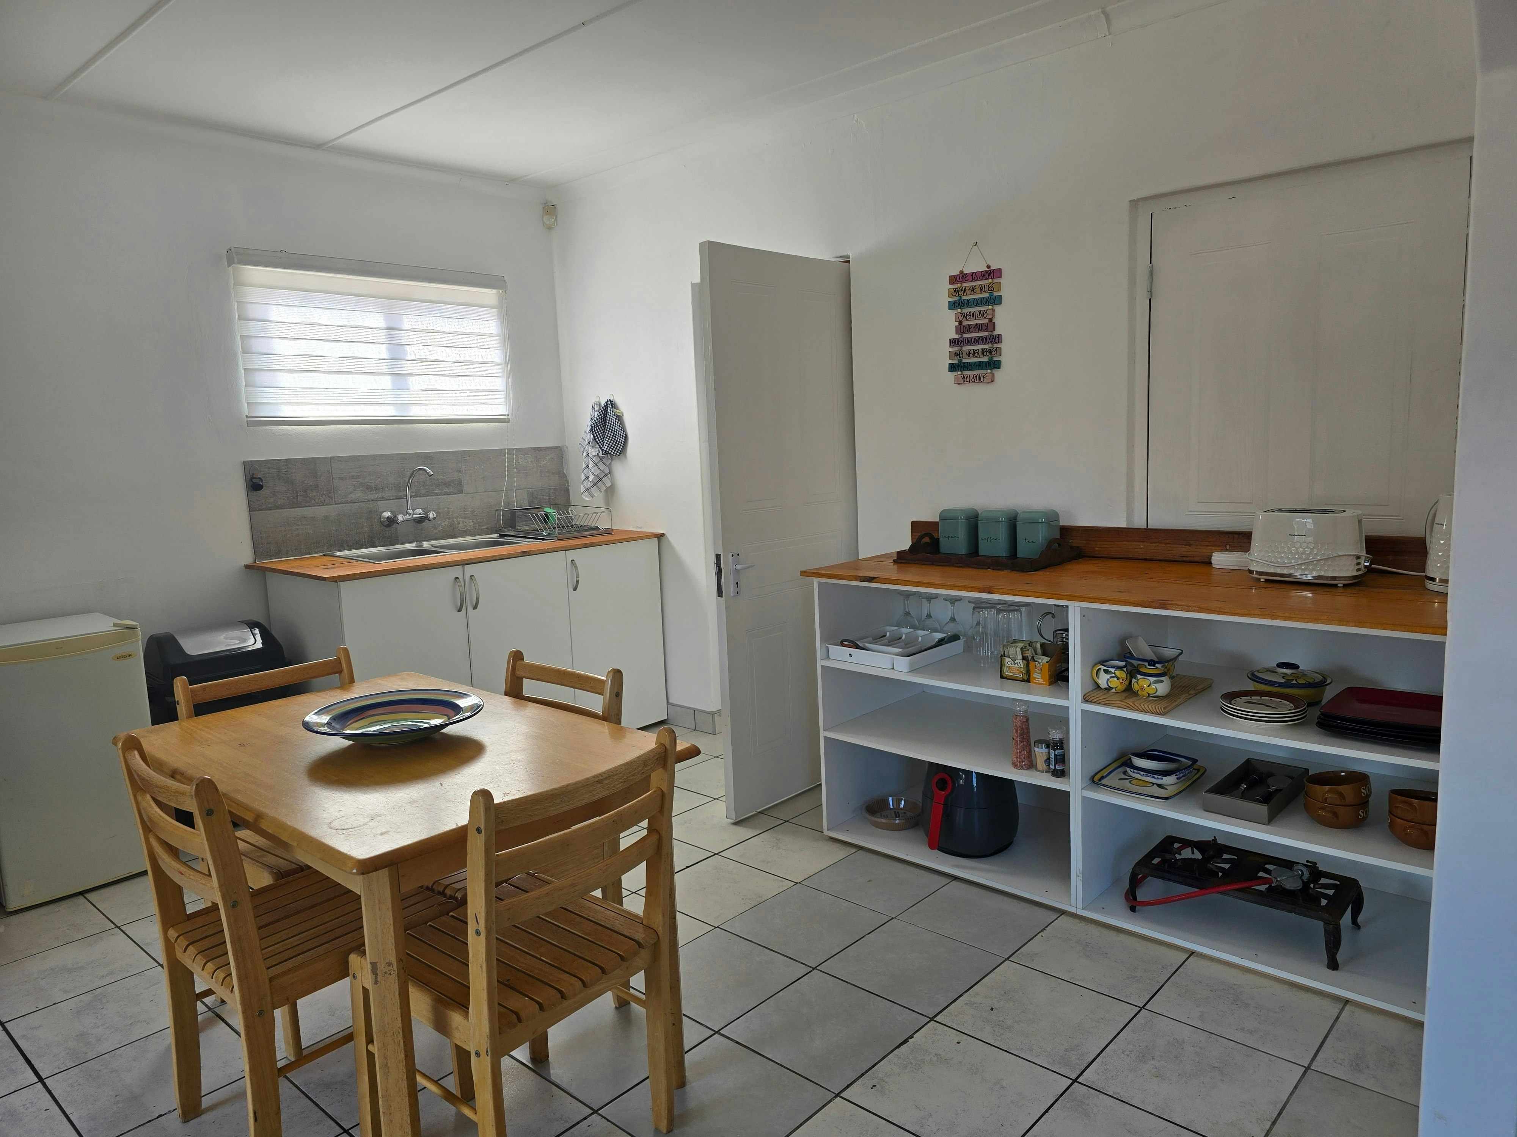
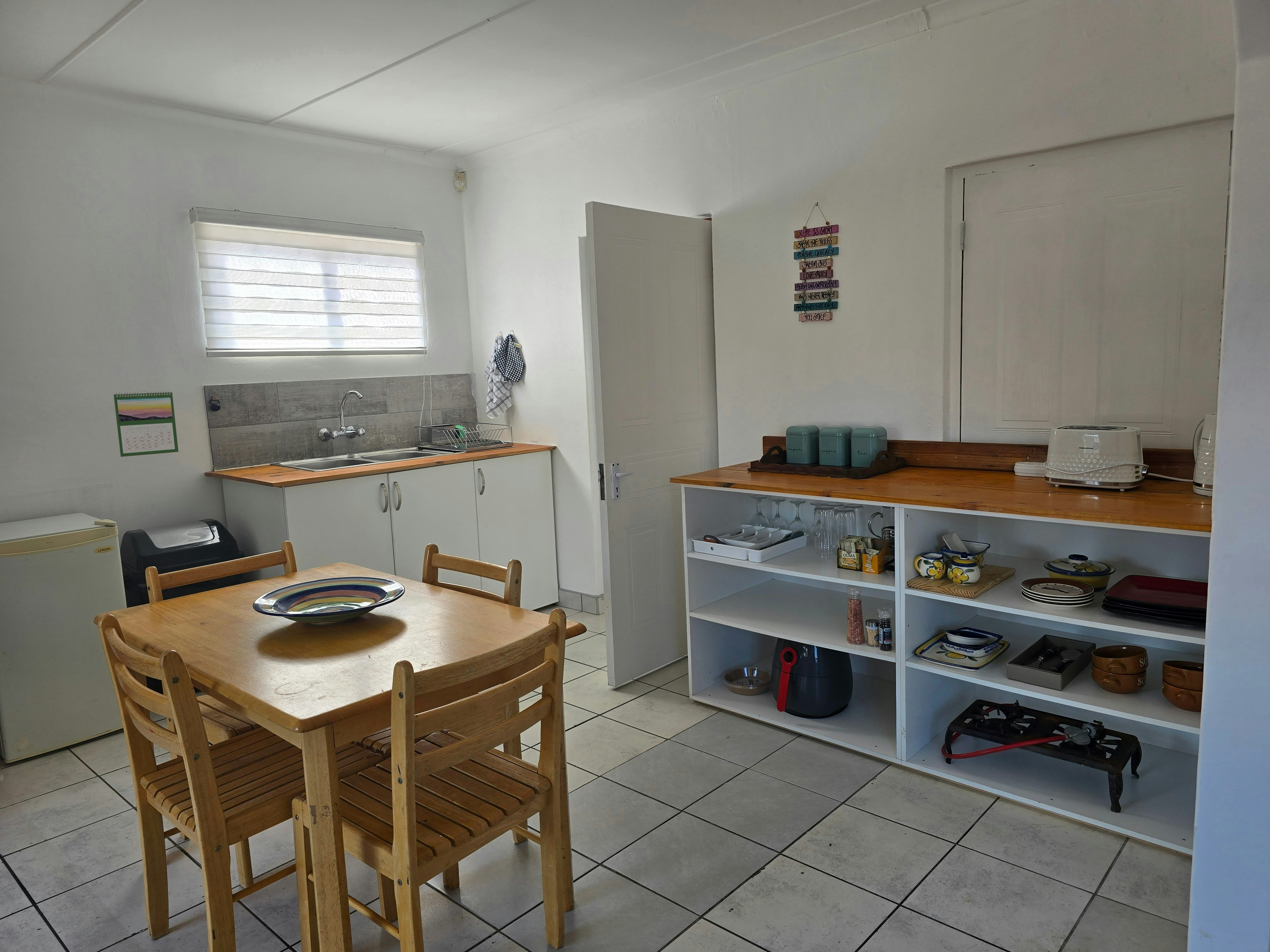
+ calendar [113,390,179,457]
